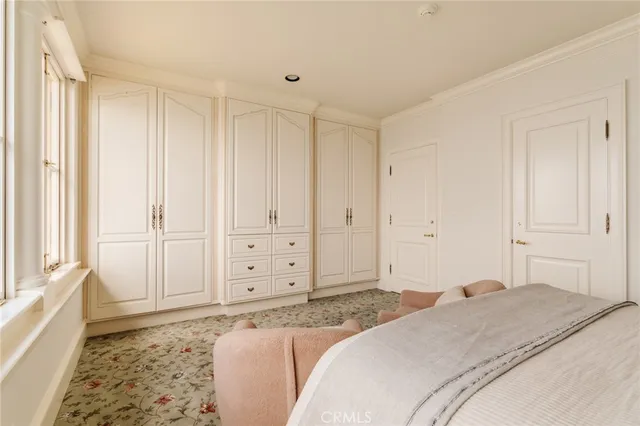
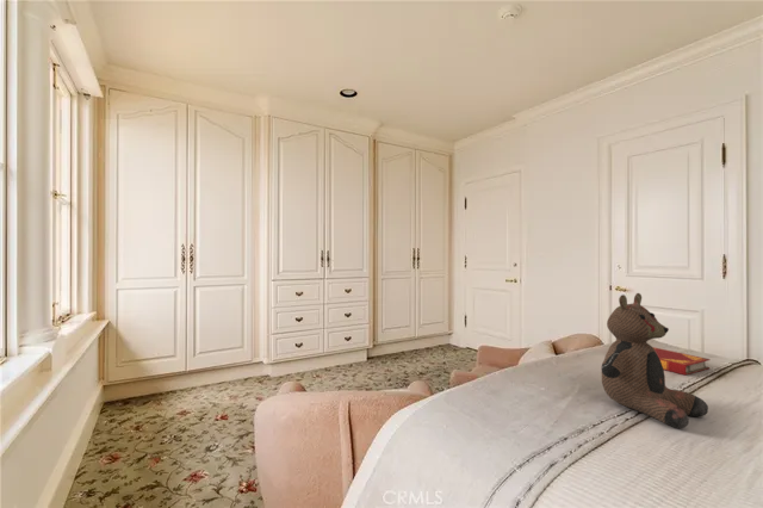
+ teddy bear [600,292,709,429]
+ hardback book [653,346,711,376]
